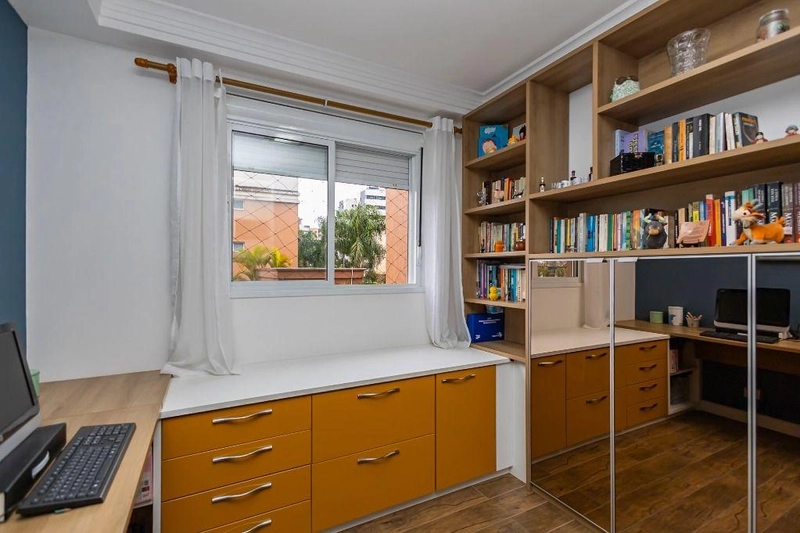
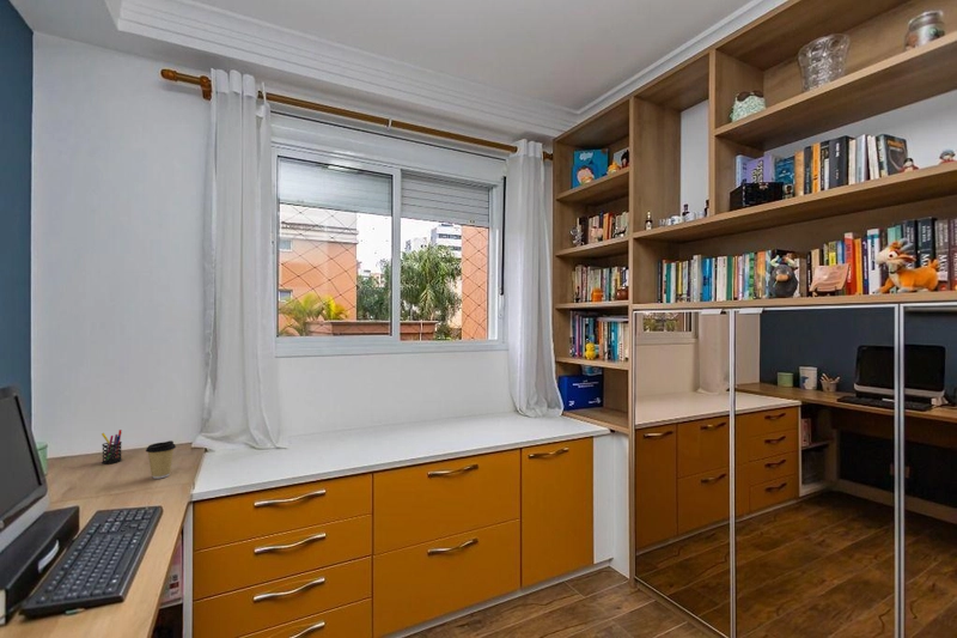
+ coffee cup [145,439,177,480]
+ pen holder [100,429,123,466]
